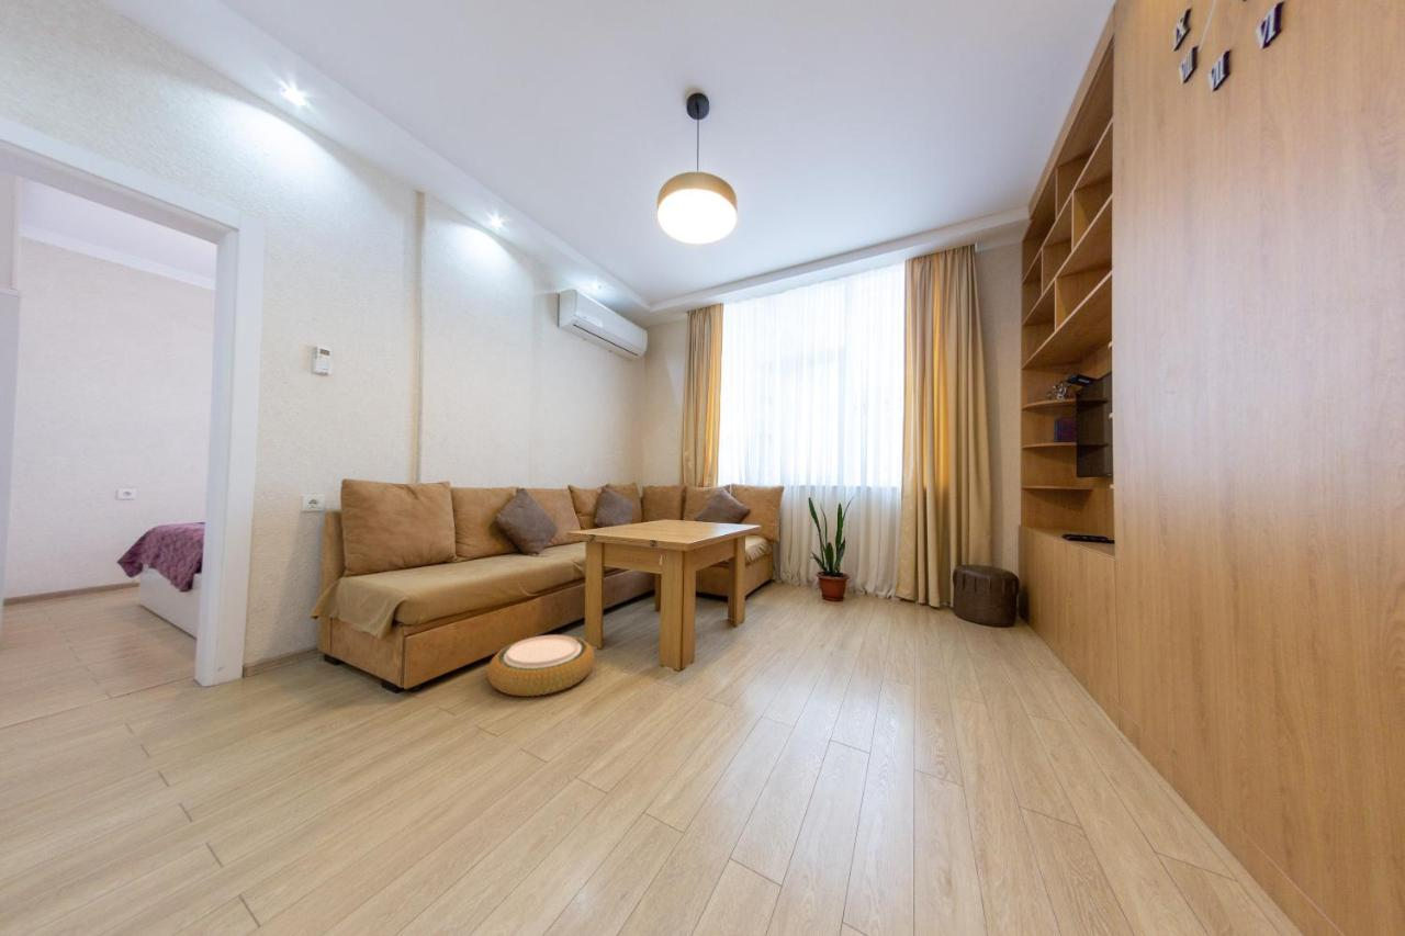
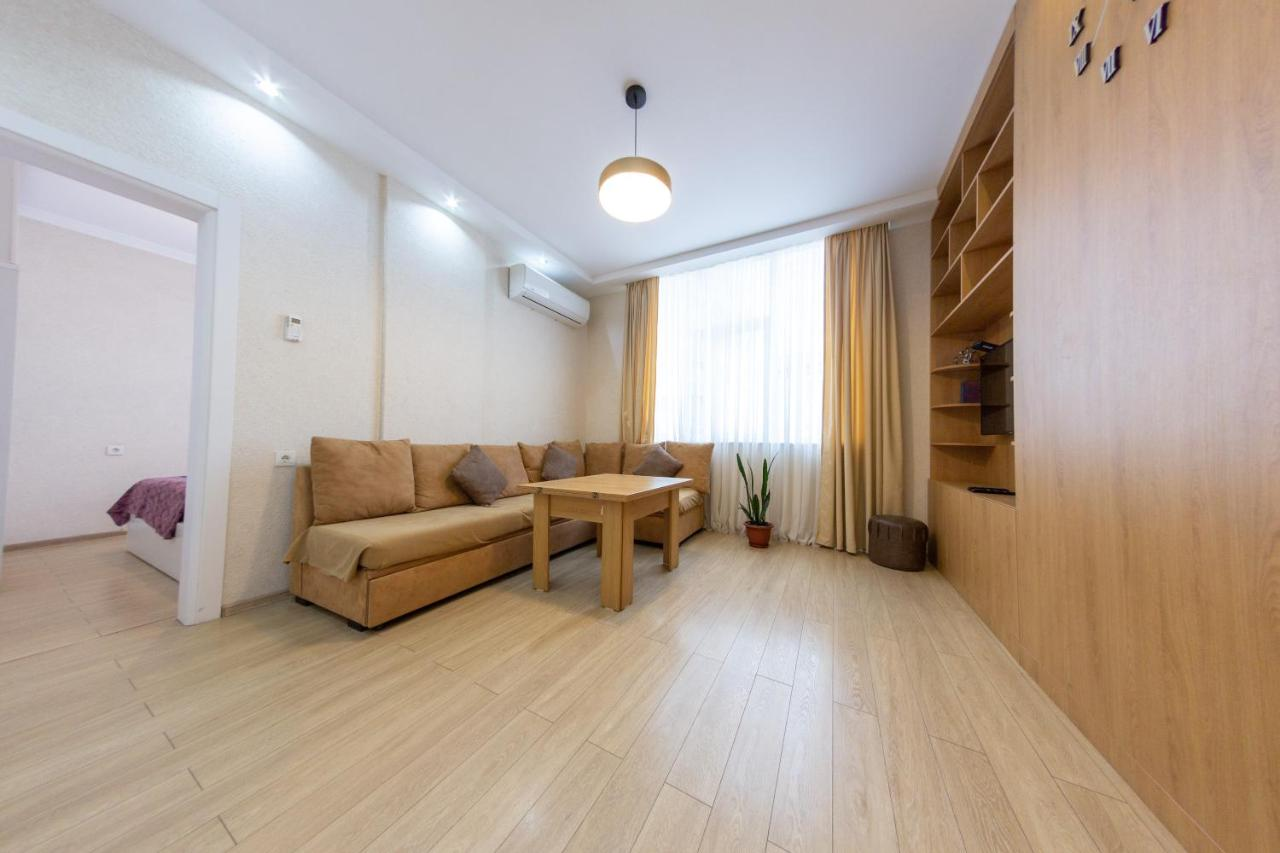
- woven basket [486,634,596,698]
